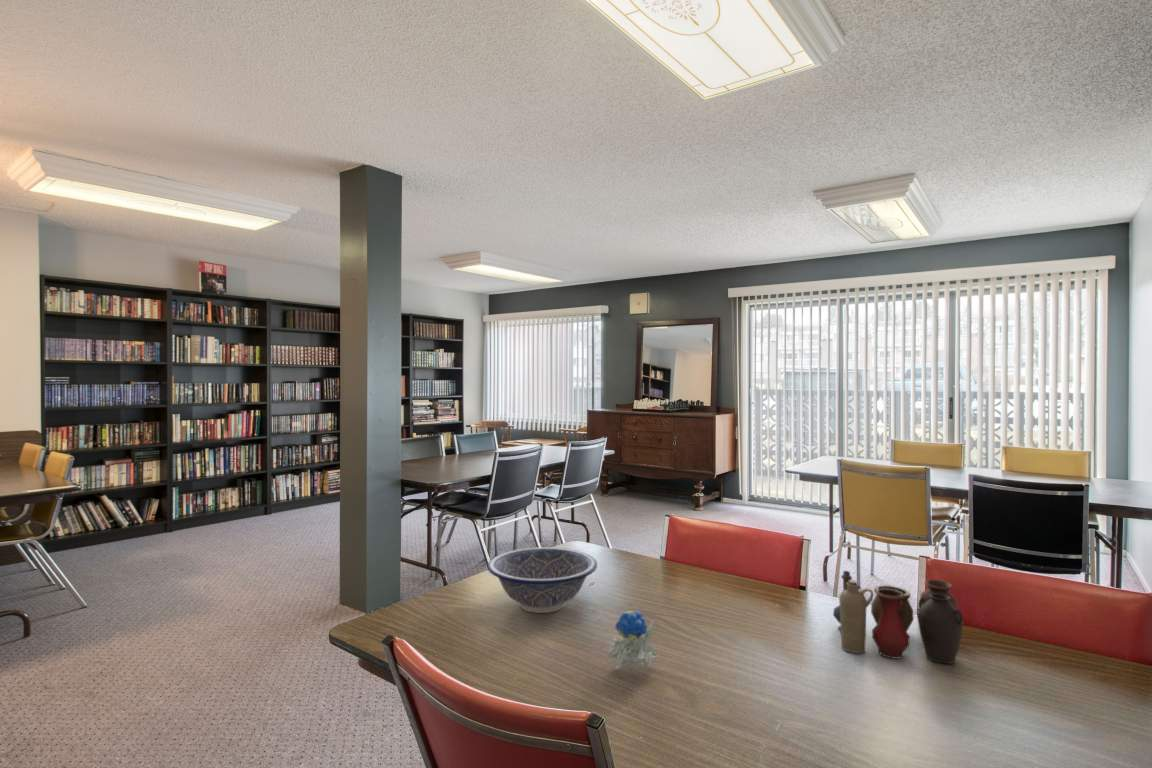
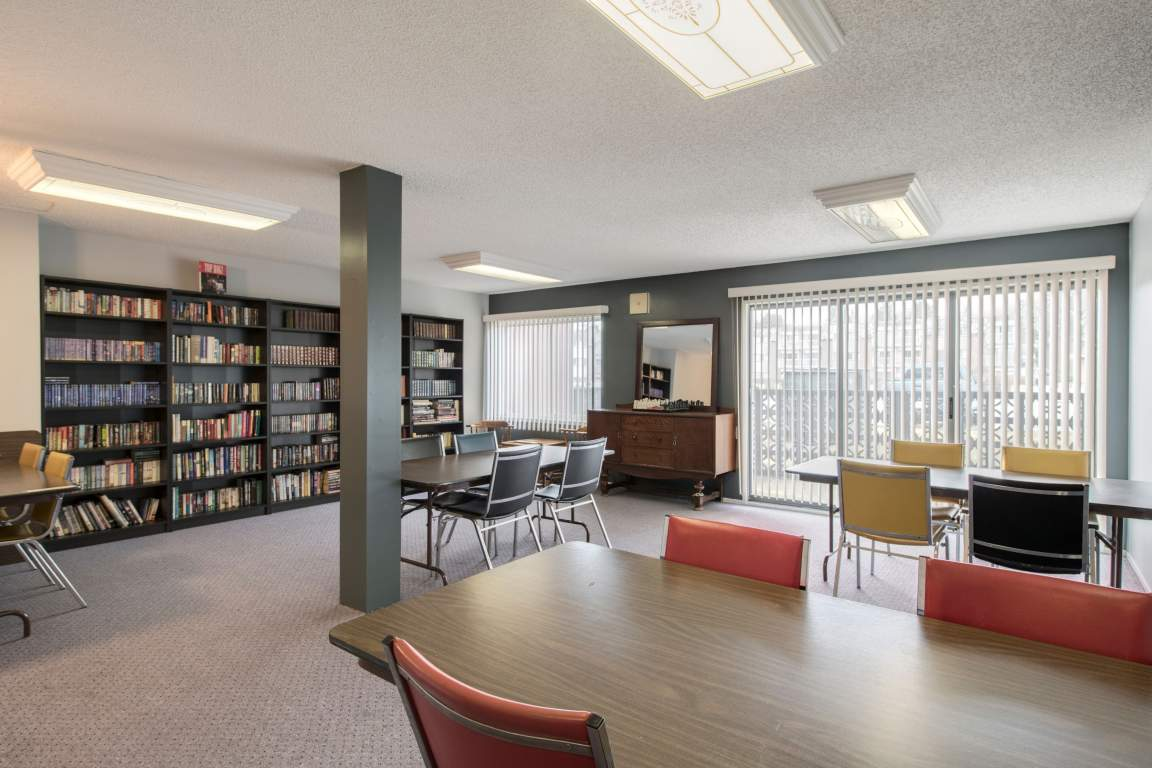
- decorative bowl [486,546,598,614]
- flower [603,610,659,671]
- vase [832,570,964,665]
